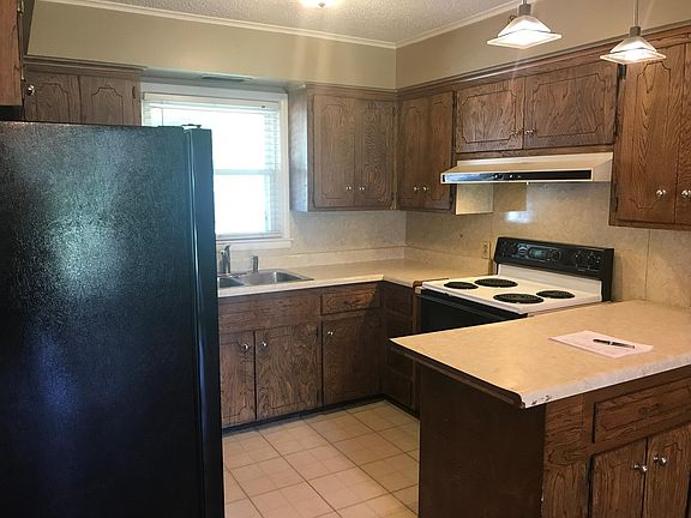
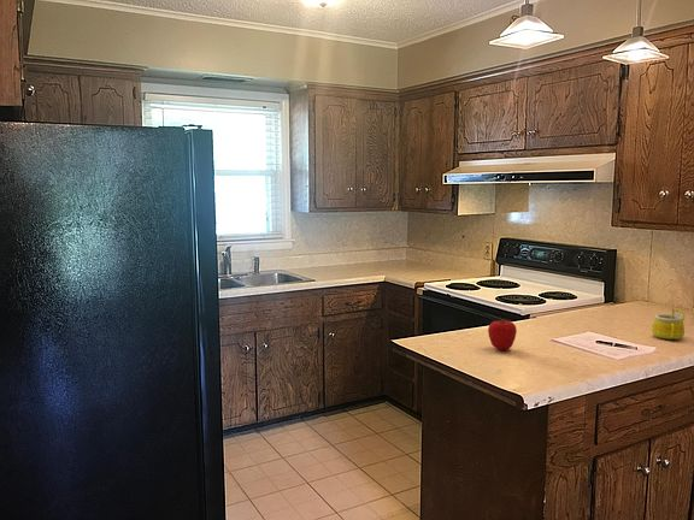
+ mug [651,308,686,341]
+ apple [487,319,518,351]
